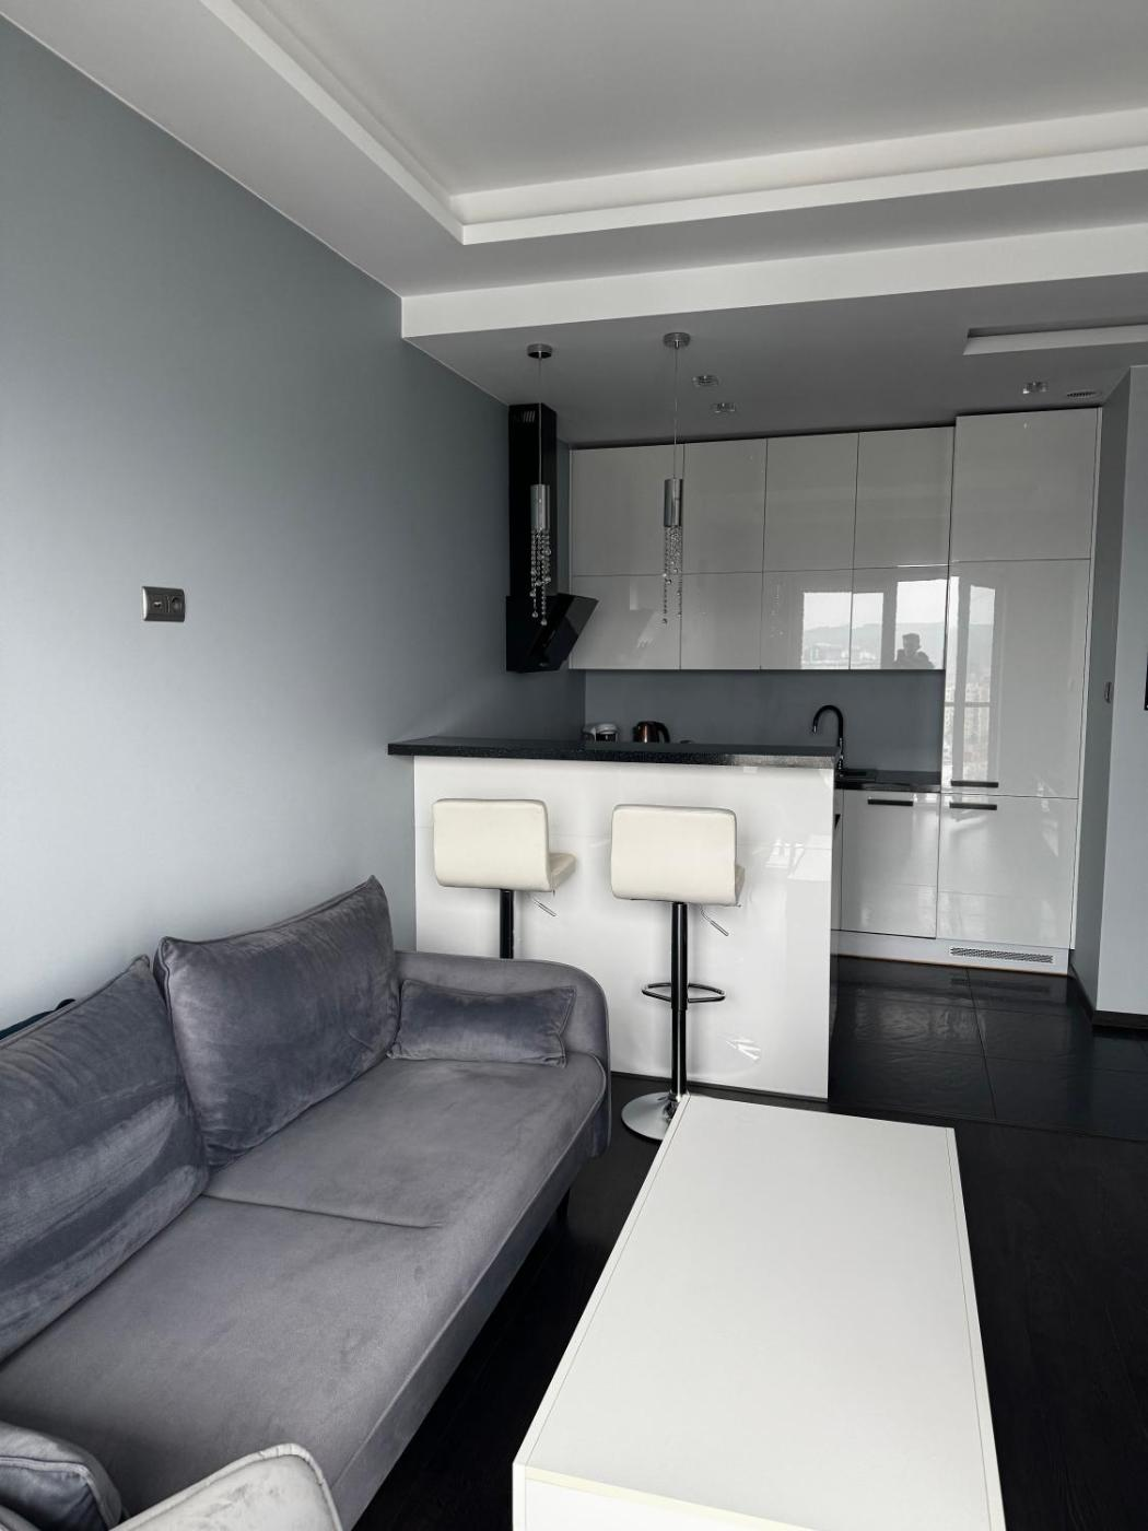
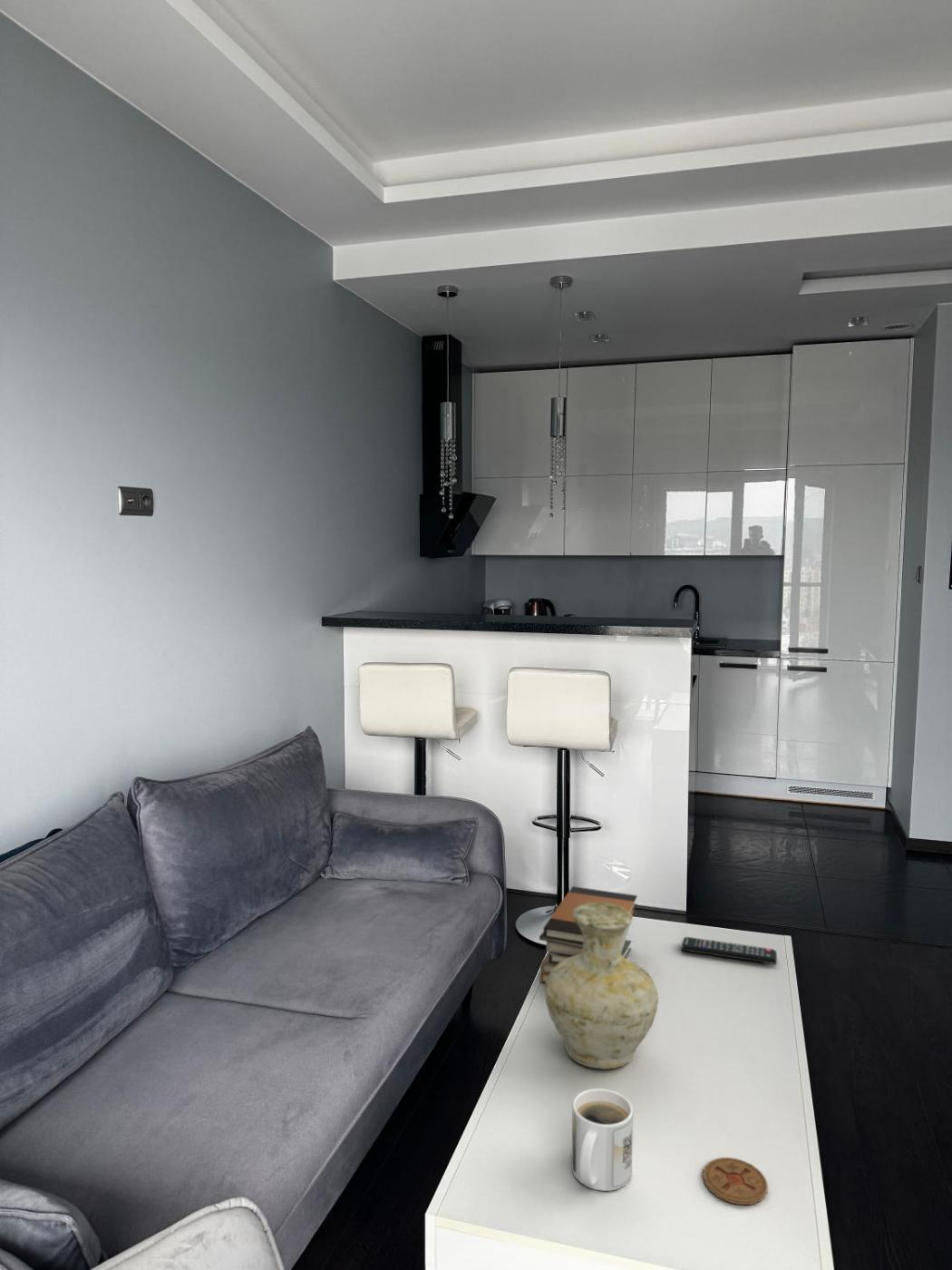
+ book stack [539,885,638,984]
+ remote control [680,936,778,965]
+ coaster [702,1157,769,1206]
+ vase [544,902,659,1070]
+ mug [571,1088,634,1192]
